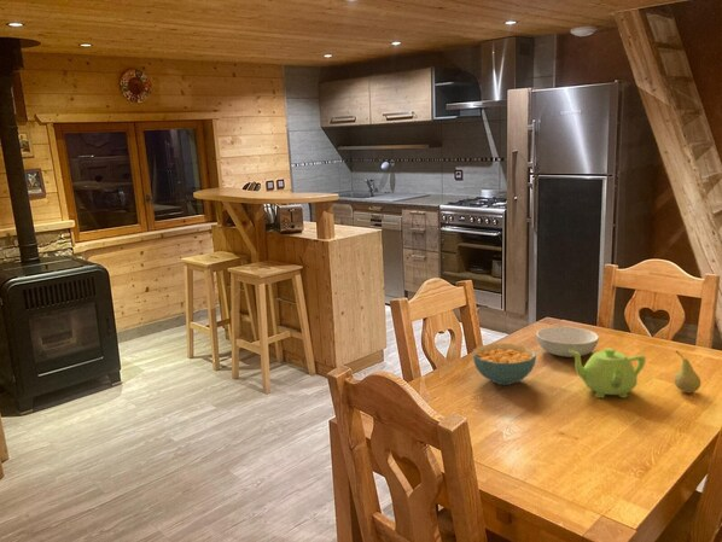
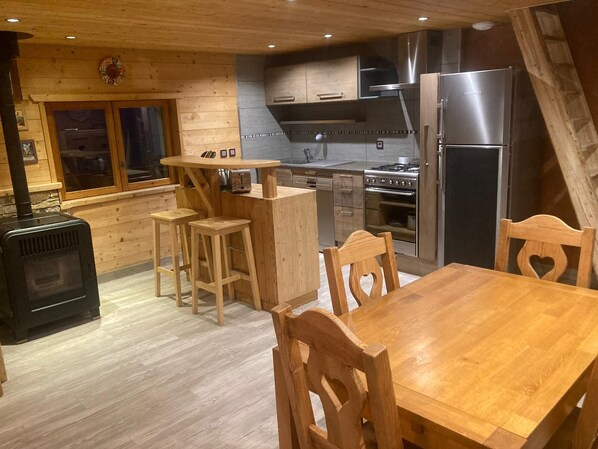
- serving bowl [535,326,600,359]
- cereal bowl [472,343,537,386]
- teapot [569,346,647,400]
- fruit [672,349,701,394]
